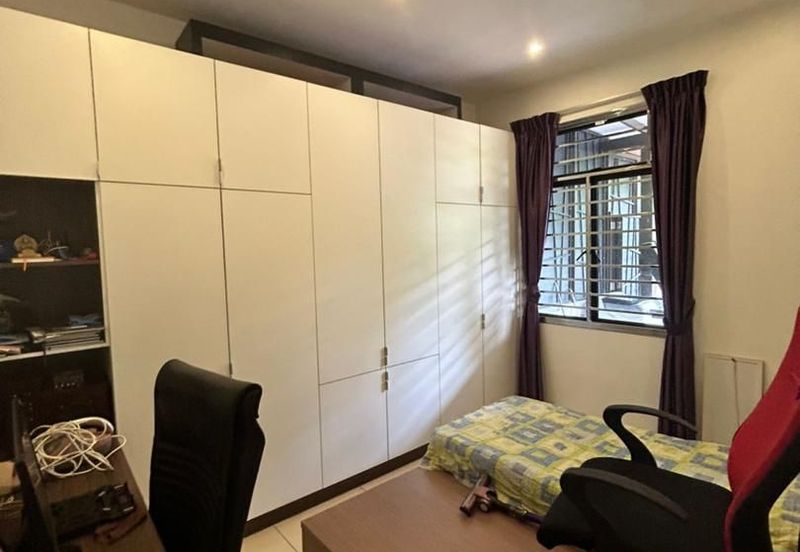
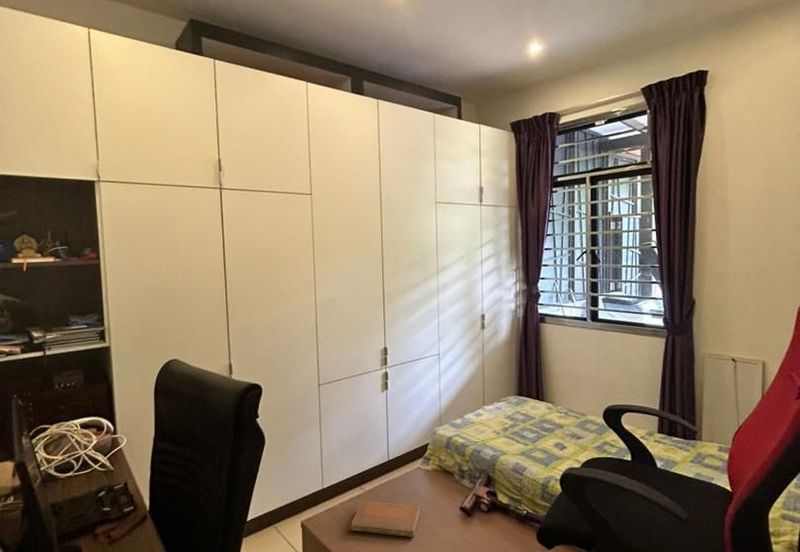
+ notebook [349,501,421,538]
